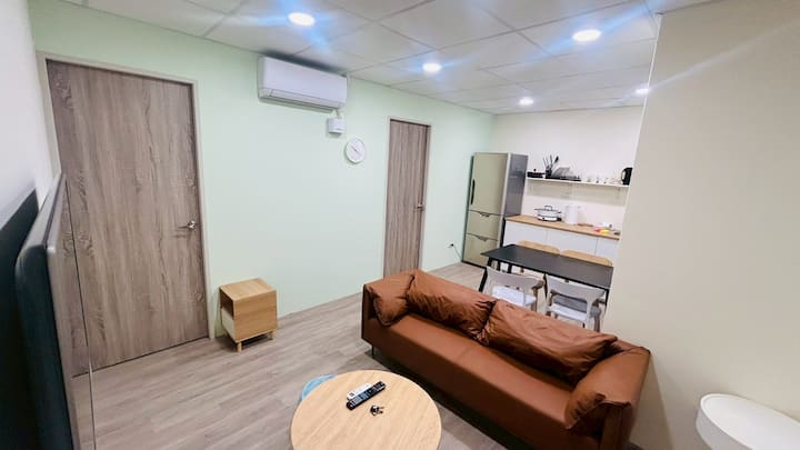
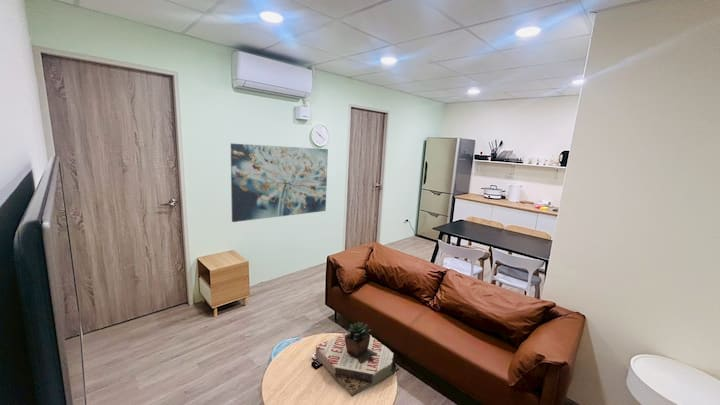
+ succulent plant [315,321,400,398]
+ wall art [230,143,329,223]
